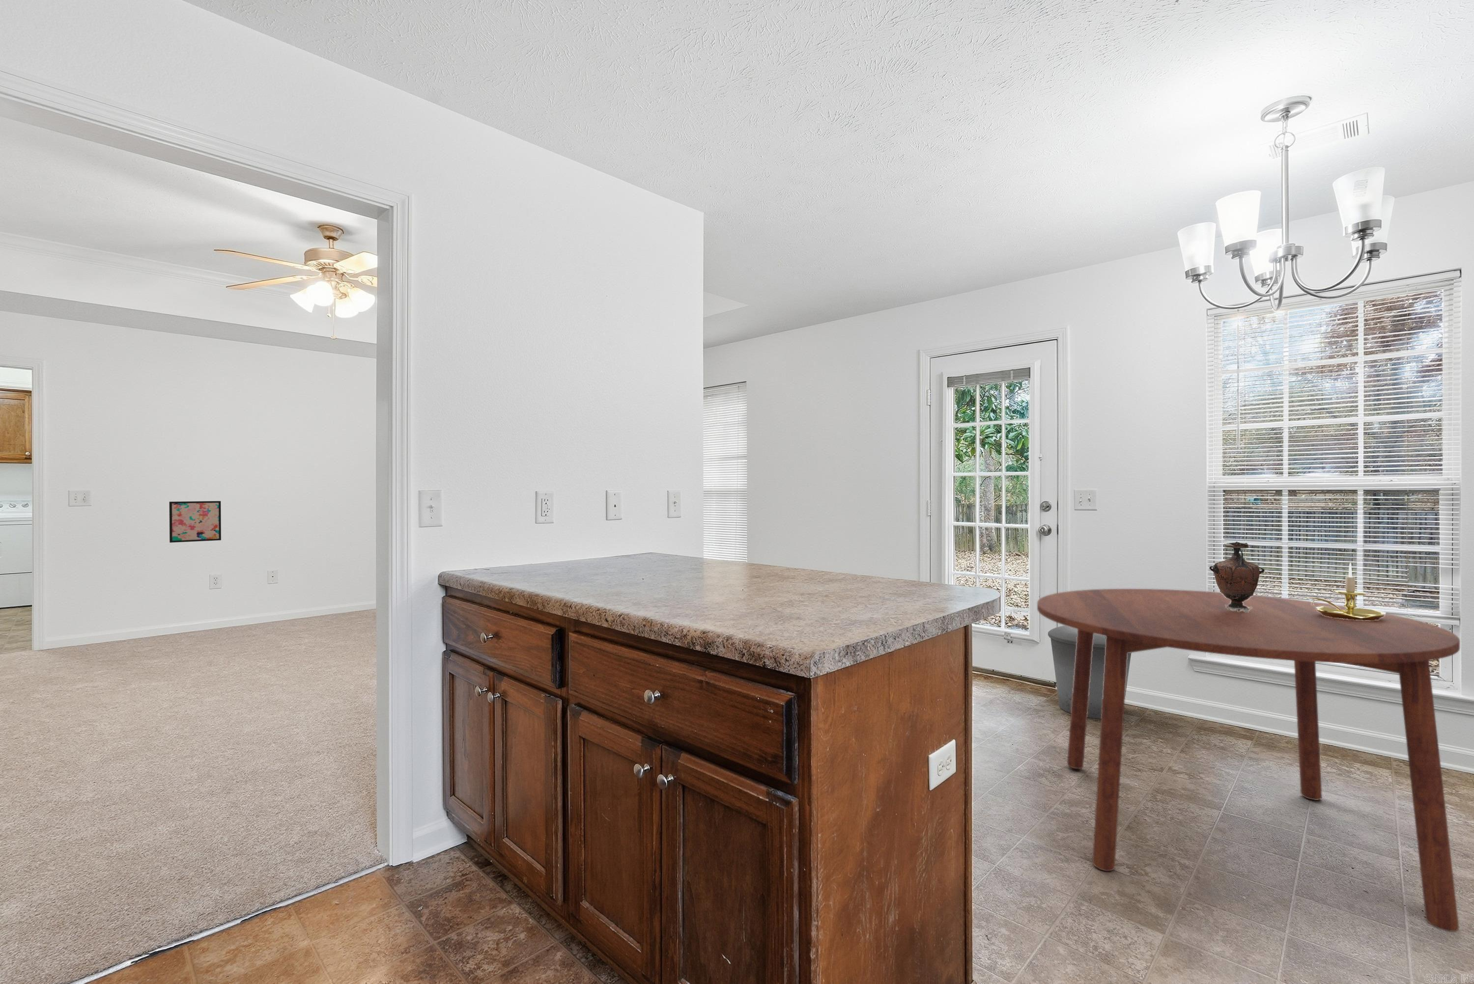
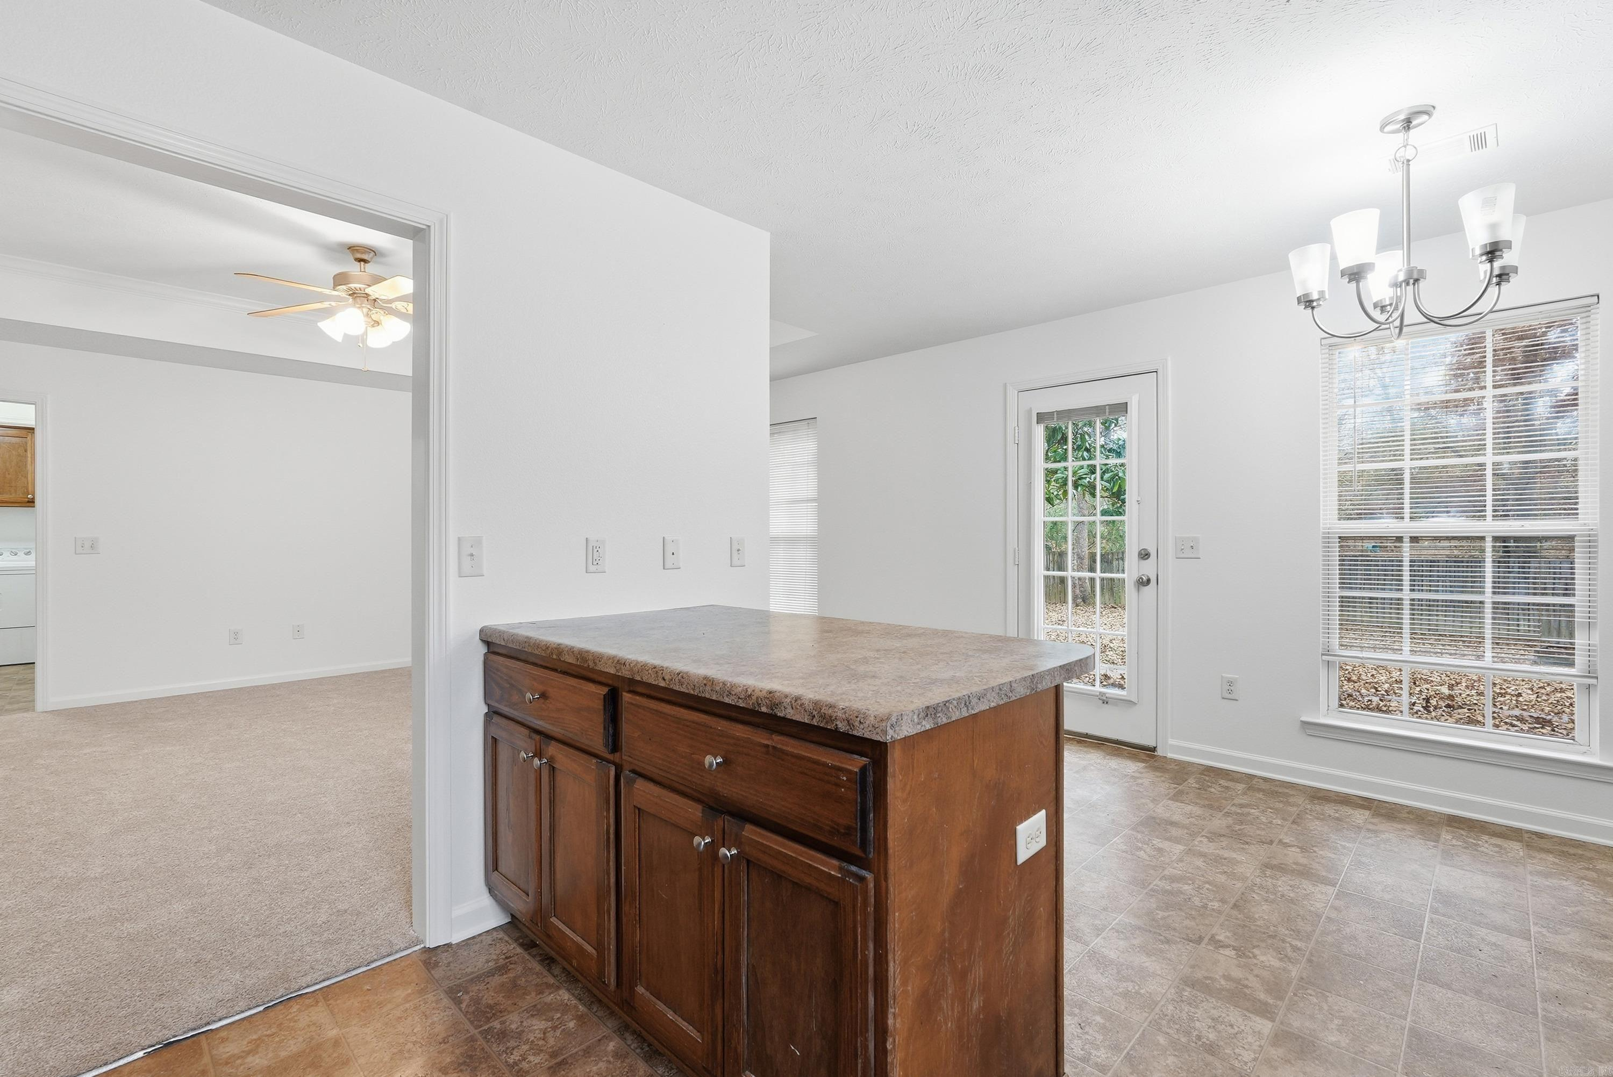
- dining table [1037,589,1461,932]
- candle holder [1306,562,1386,620]
- trash can [1048,625,1131,719]
- vase [1208,536,1265,613]
- wall art [169,501,222,543]
